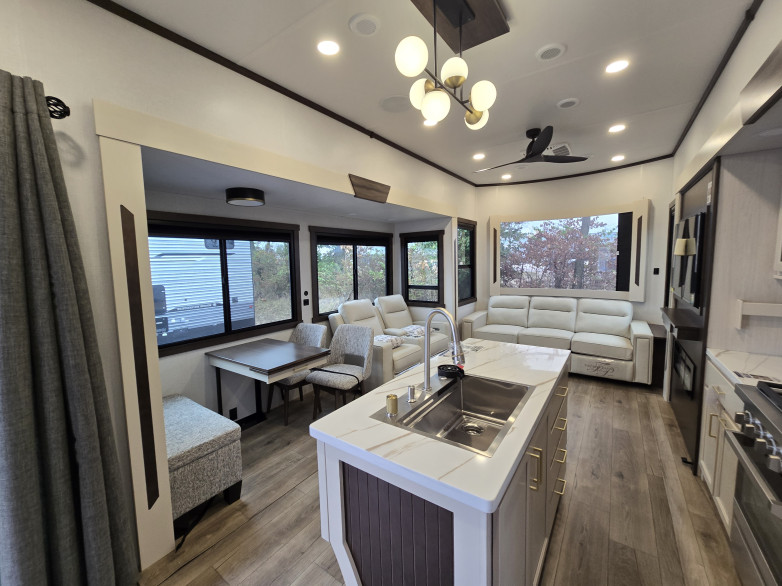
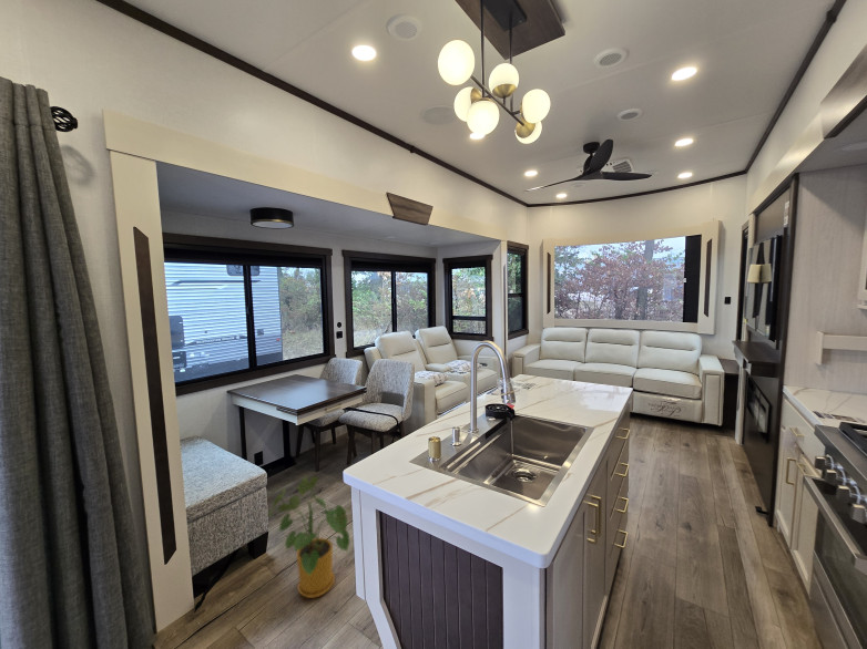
+ house plant [267,475,351,599]
